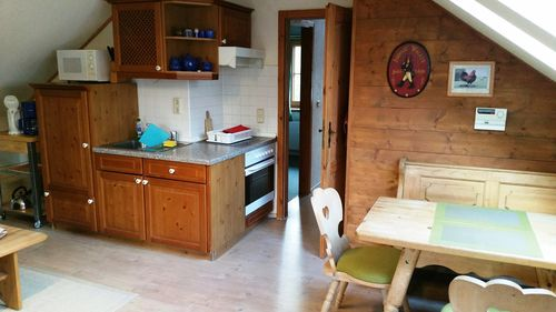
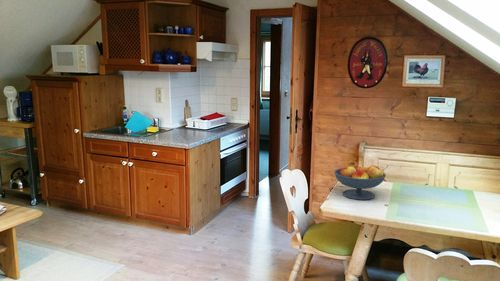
+ fruit bowl [333,164,387,201]
